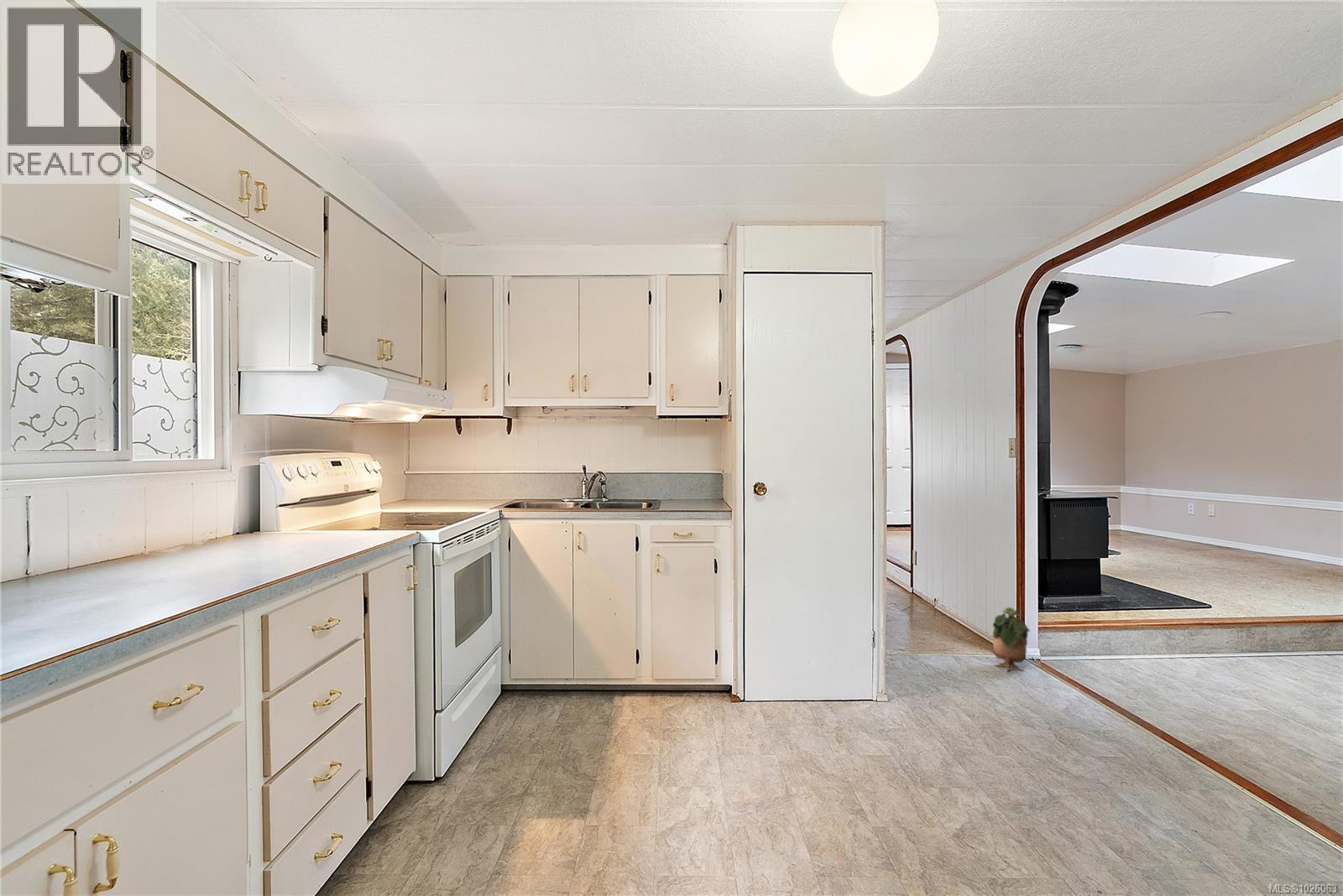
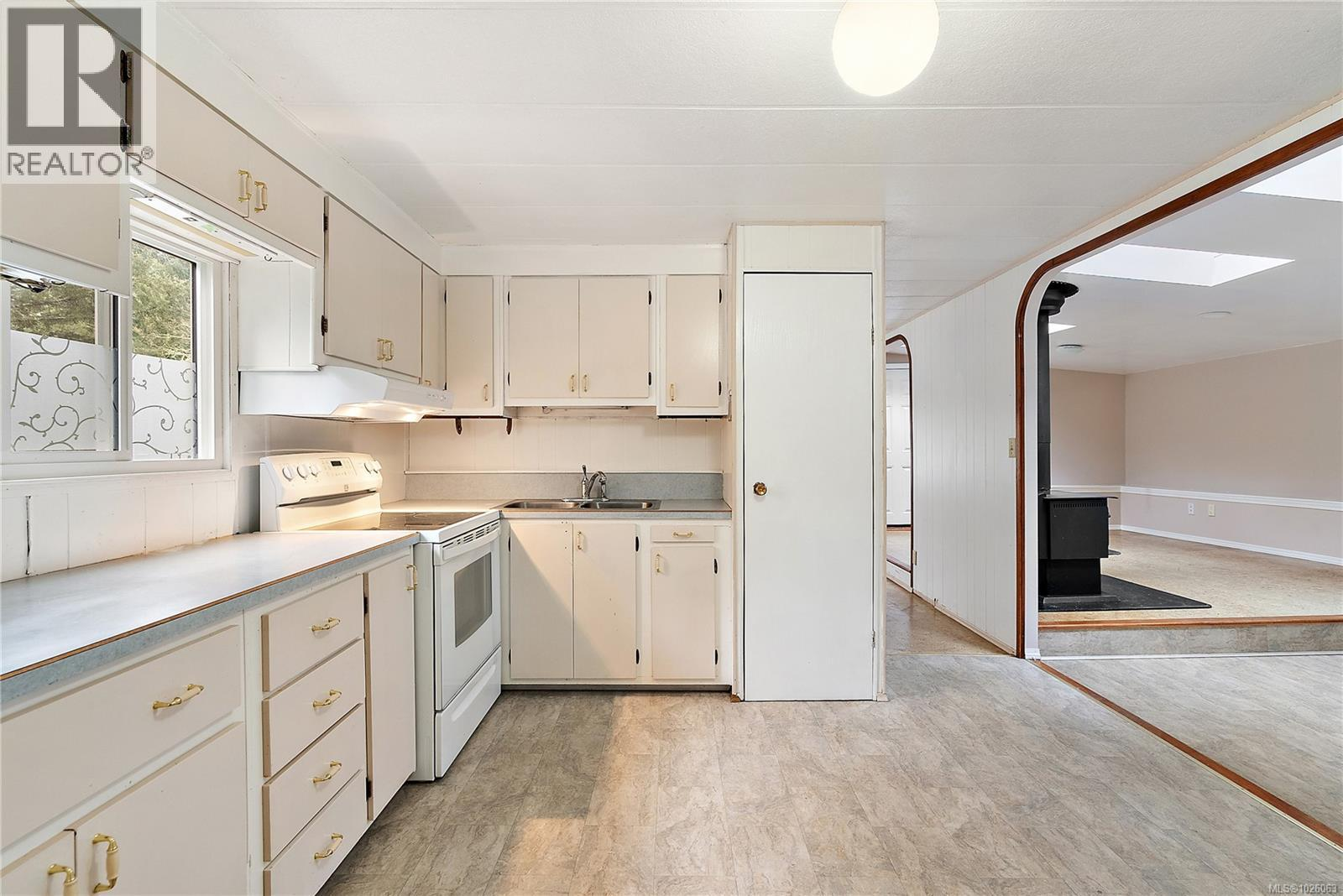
- potted plant [992,607,1031,673]
